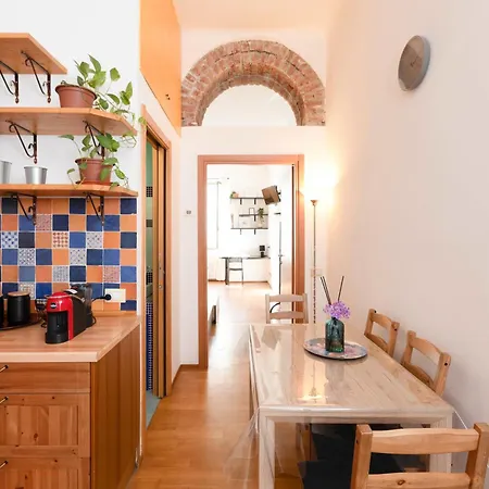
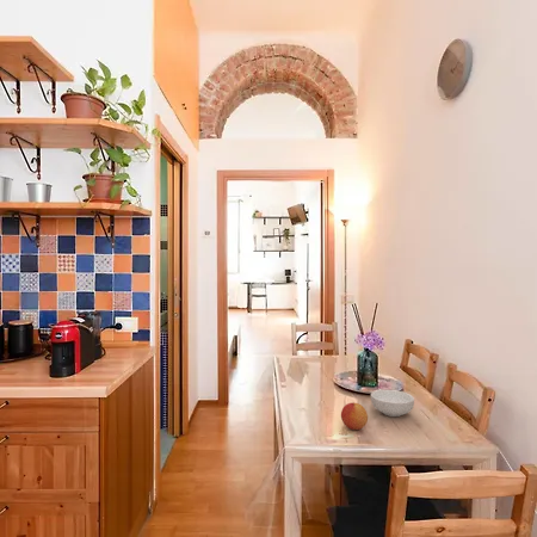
+ apple [340,402,369,431]
+ cereal bowl [370,389,415,418]
